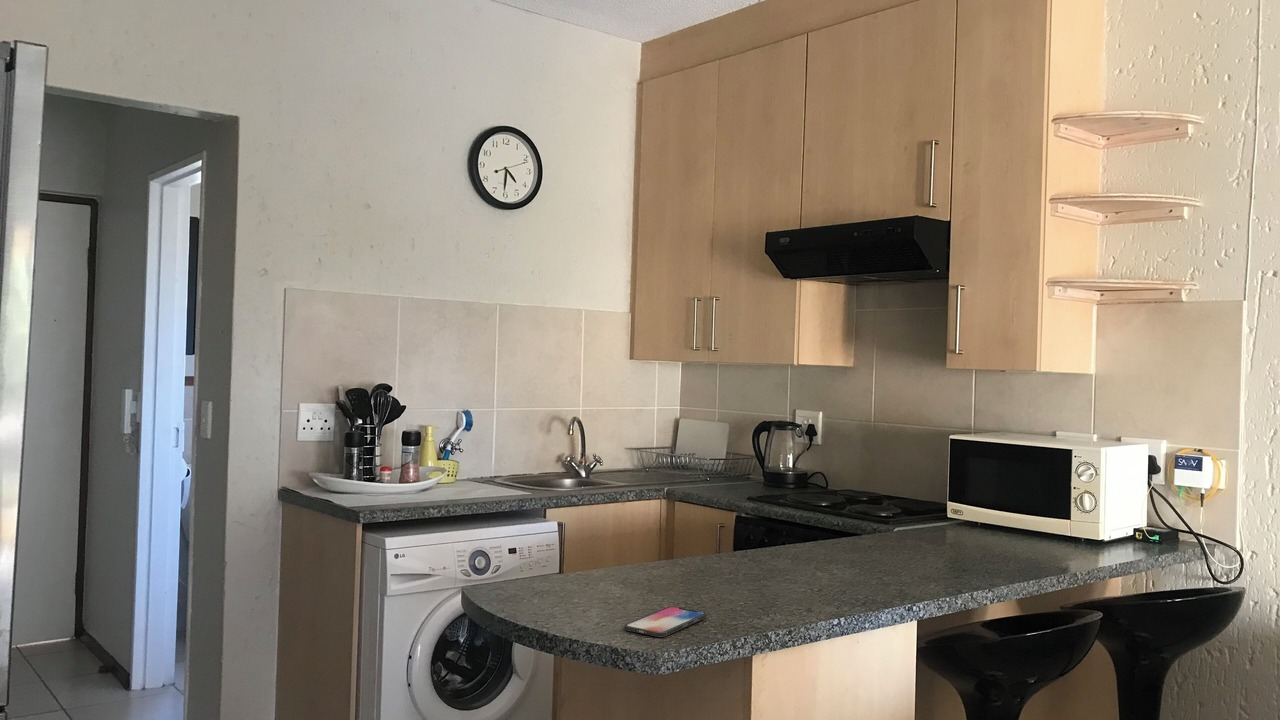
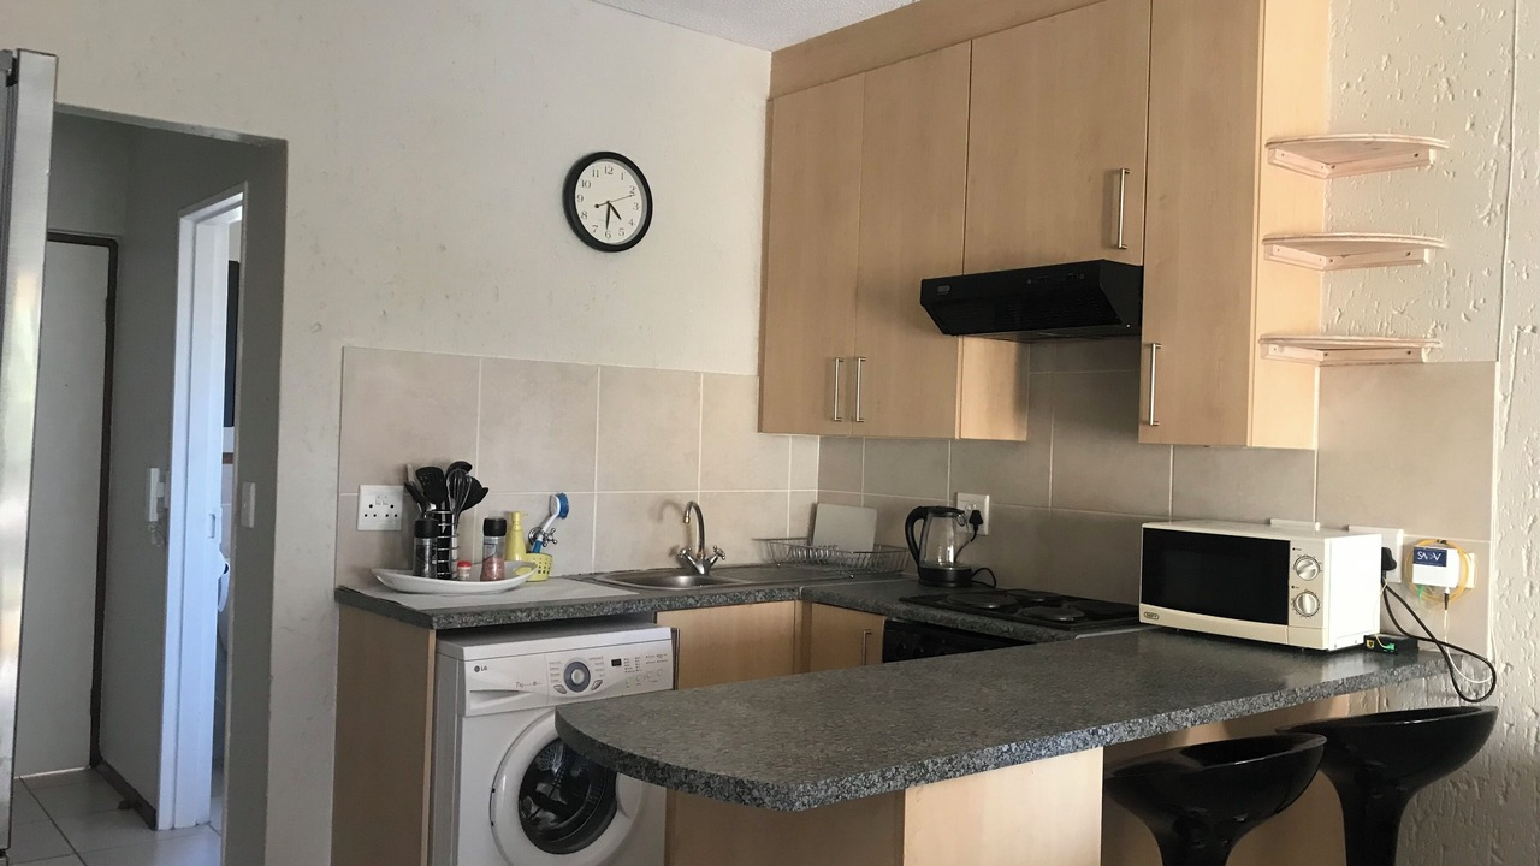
- smartphone [623,606,708,638]
